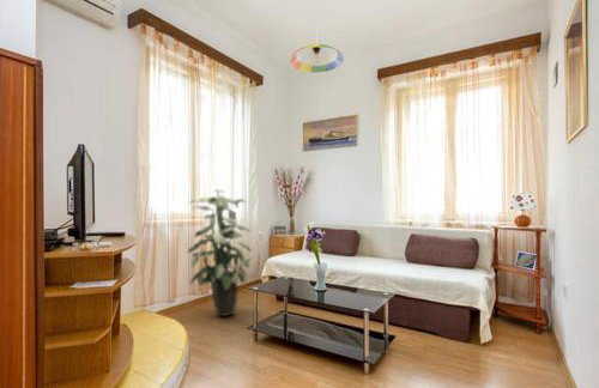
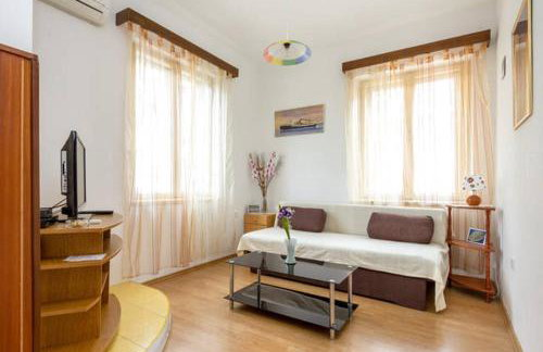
- indoor plant [187,188,253,317]
